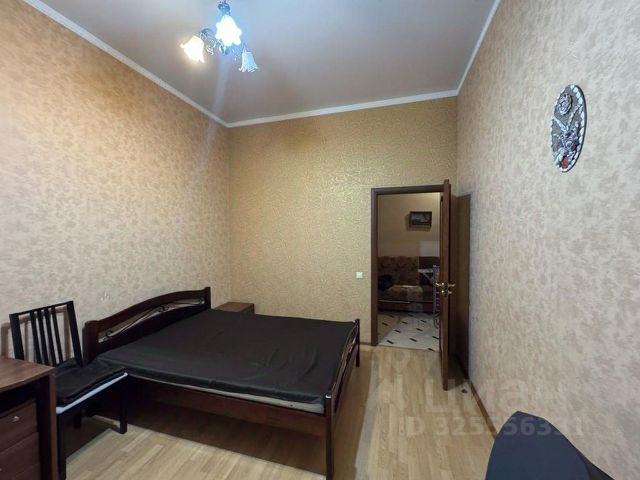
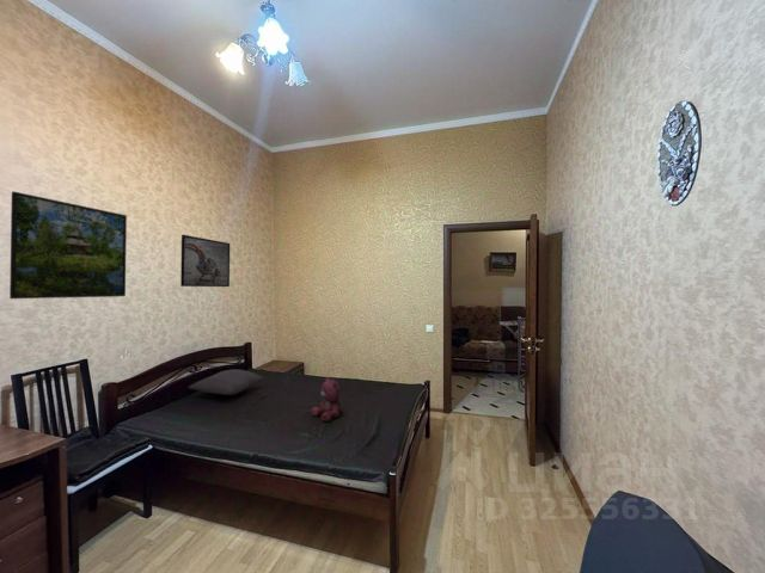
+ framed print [179,234,231,288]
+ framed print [8,191,128,300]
+ pillow [186,368,265,396]
+ teddy bear [311,377,343,423]
